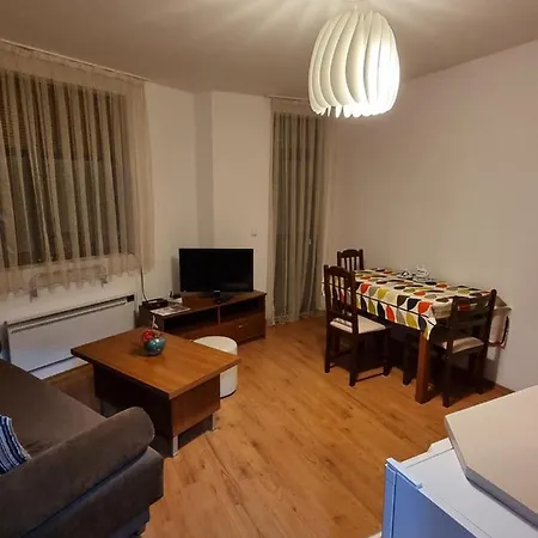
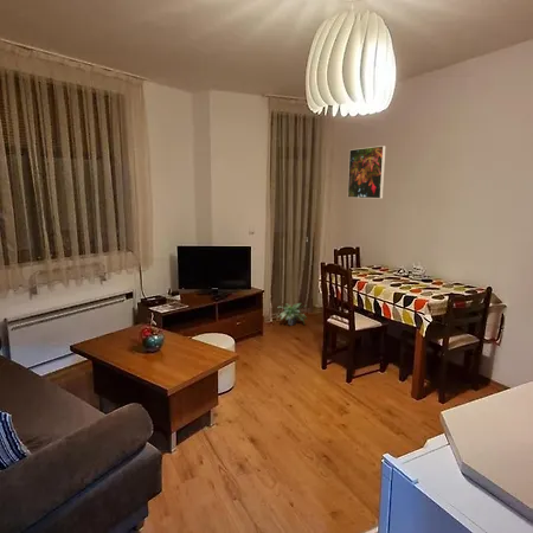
+ potted plant [277,302,309,326]
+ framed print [347,145,386,200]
